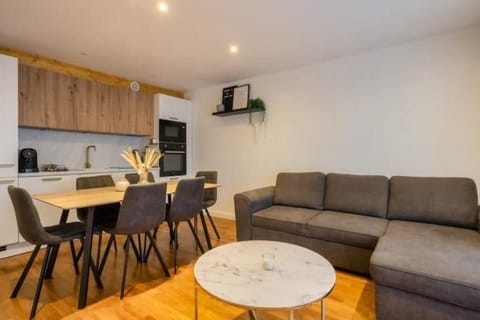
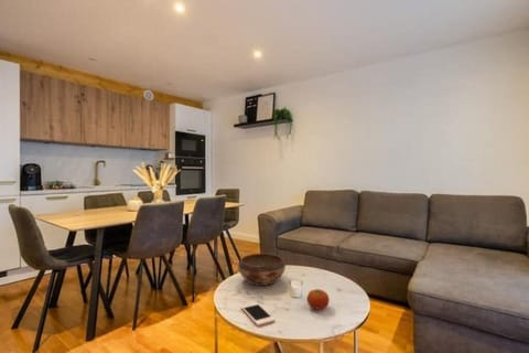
+ cell phone [240,302,276,327]
+ decorative bowl [237,253,287,287]
+ fruit [306,288,331,311]
